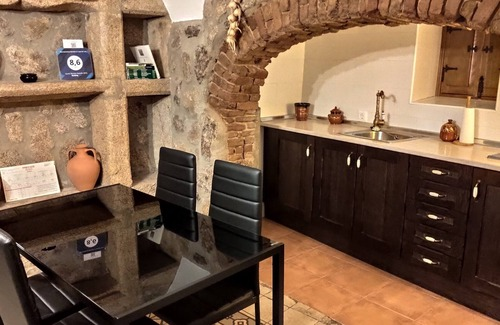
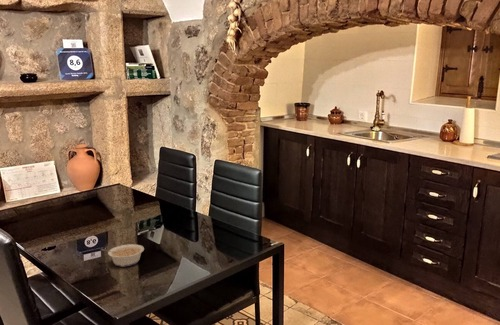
+ legume [100,243,145,268]
